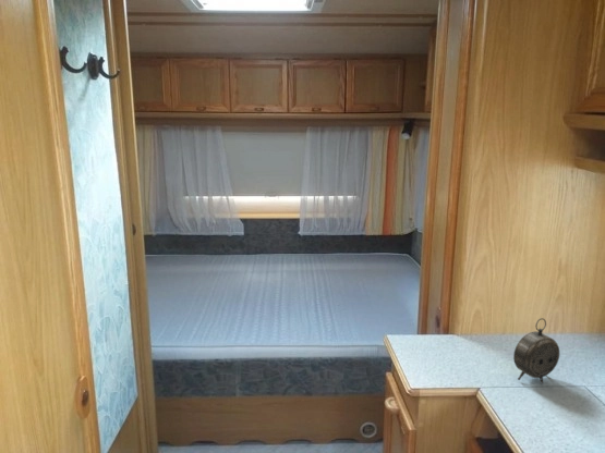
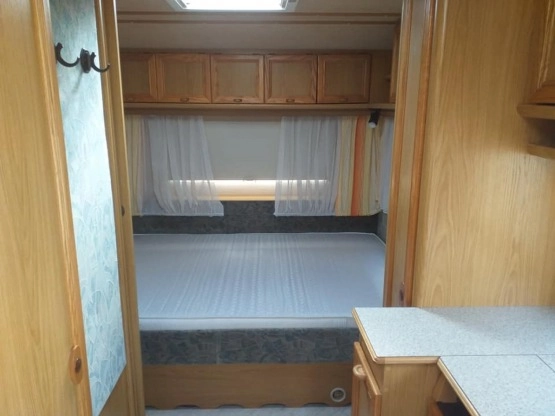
- alarm clock [512,317,560,384]
